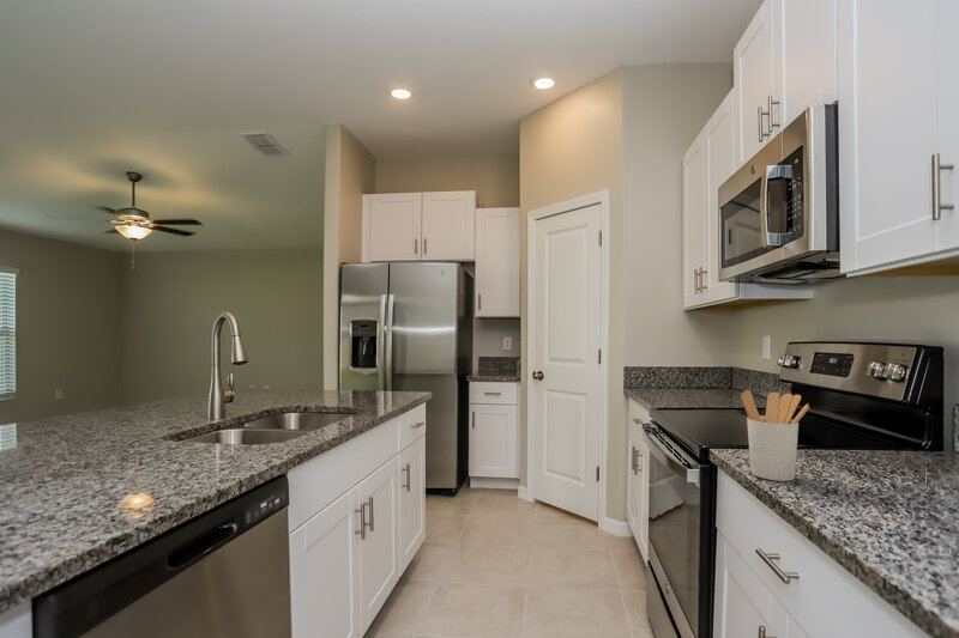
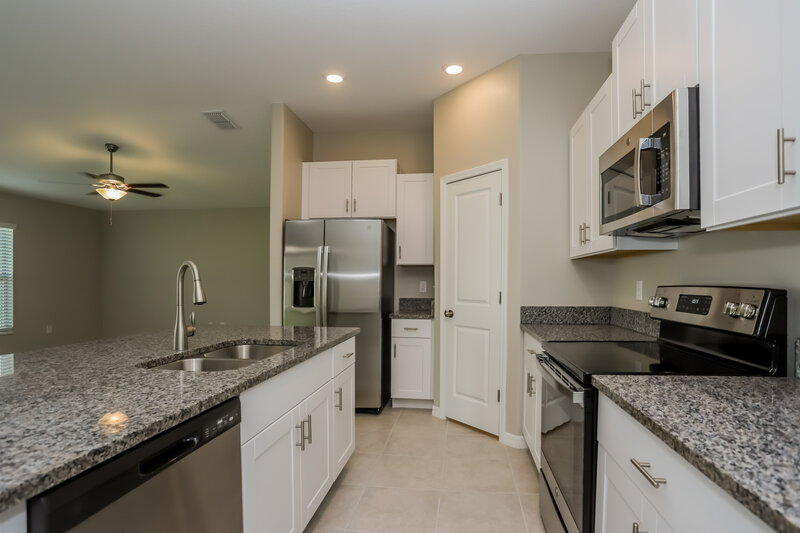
- utensil holder [740,389,810,482]
